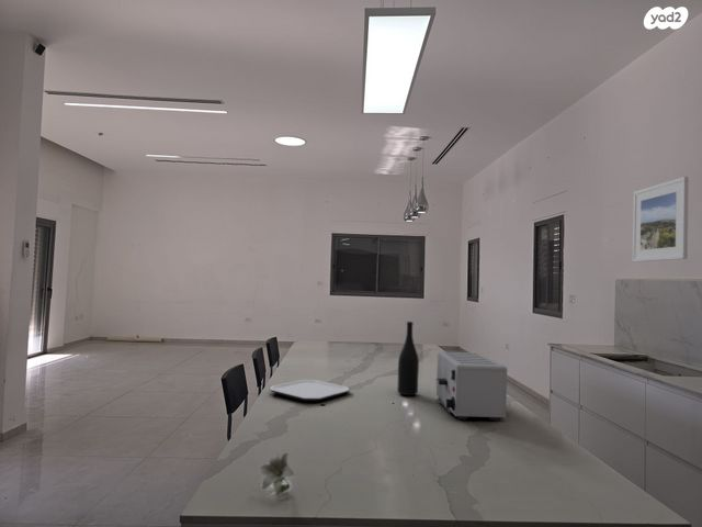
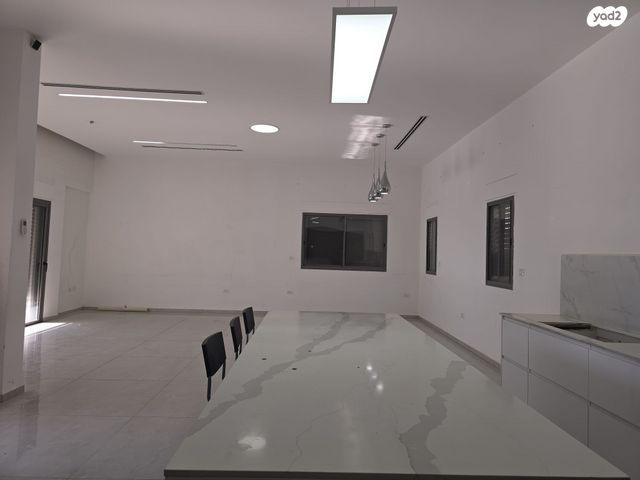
- wine bottle [396,321,420,396]
- plate [269,379,351,402]
- flower [259,452,295,497]
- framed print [632,176,689,264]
- toaster [435,351,508,422]
